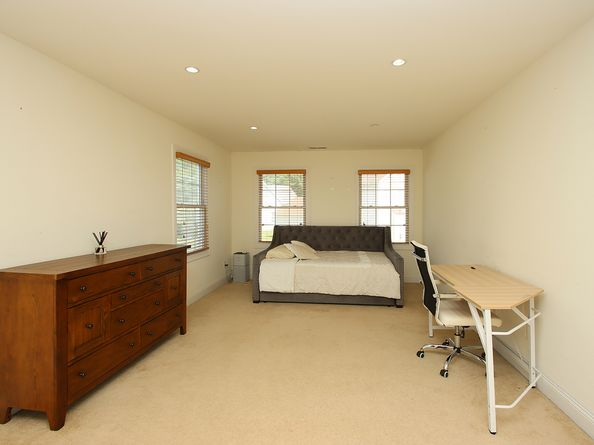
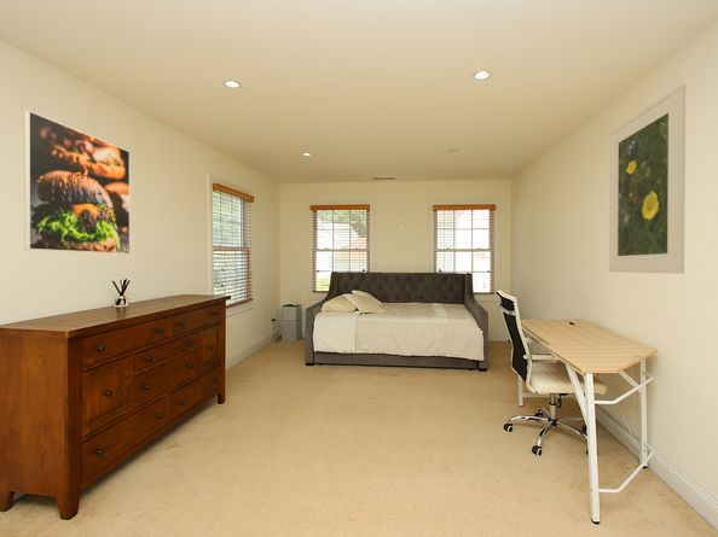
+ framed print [608,83,687,275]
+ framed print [23,110,131,255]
